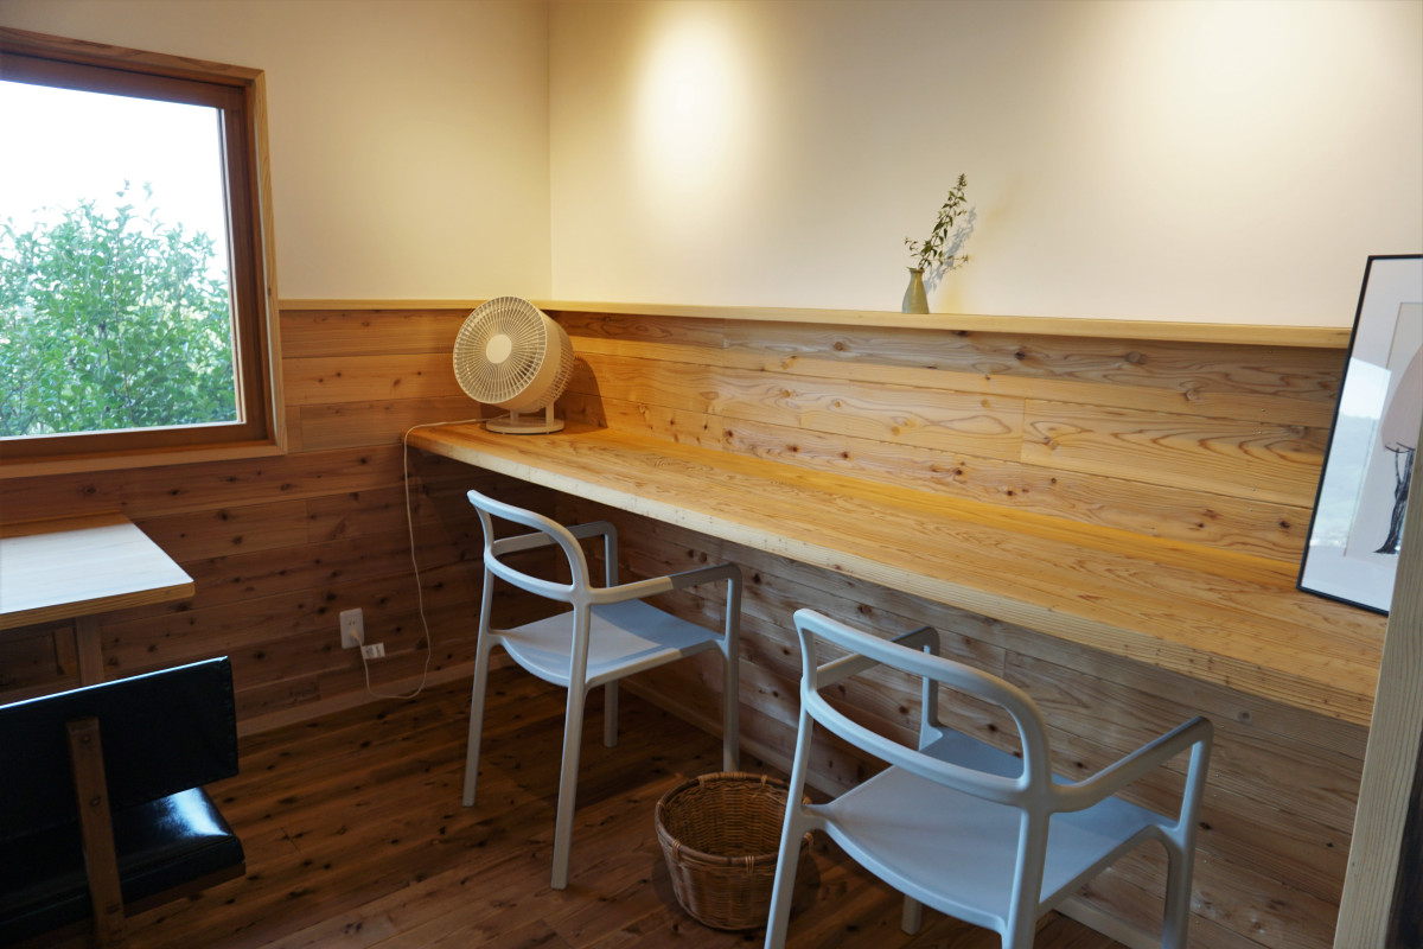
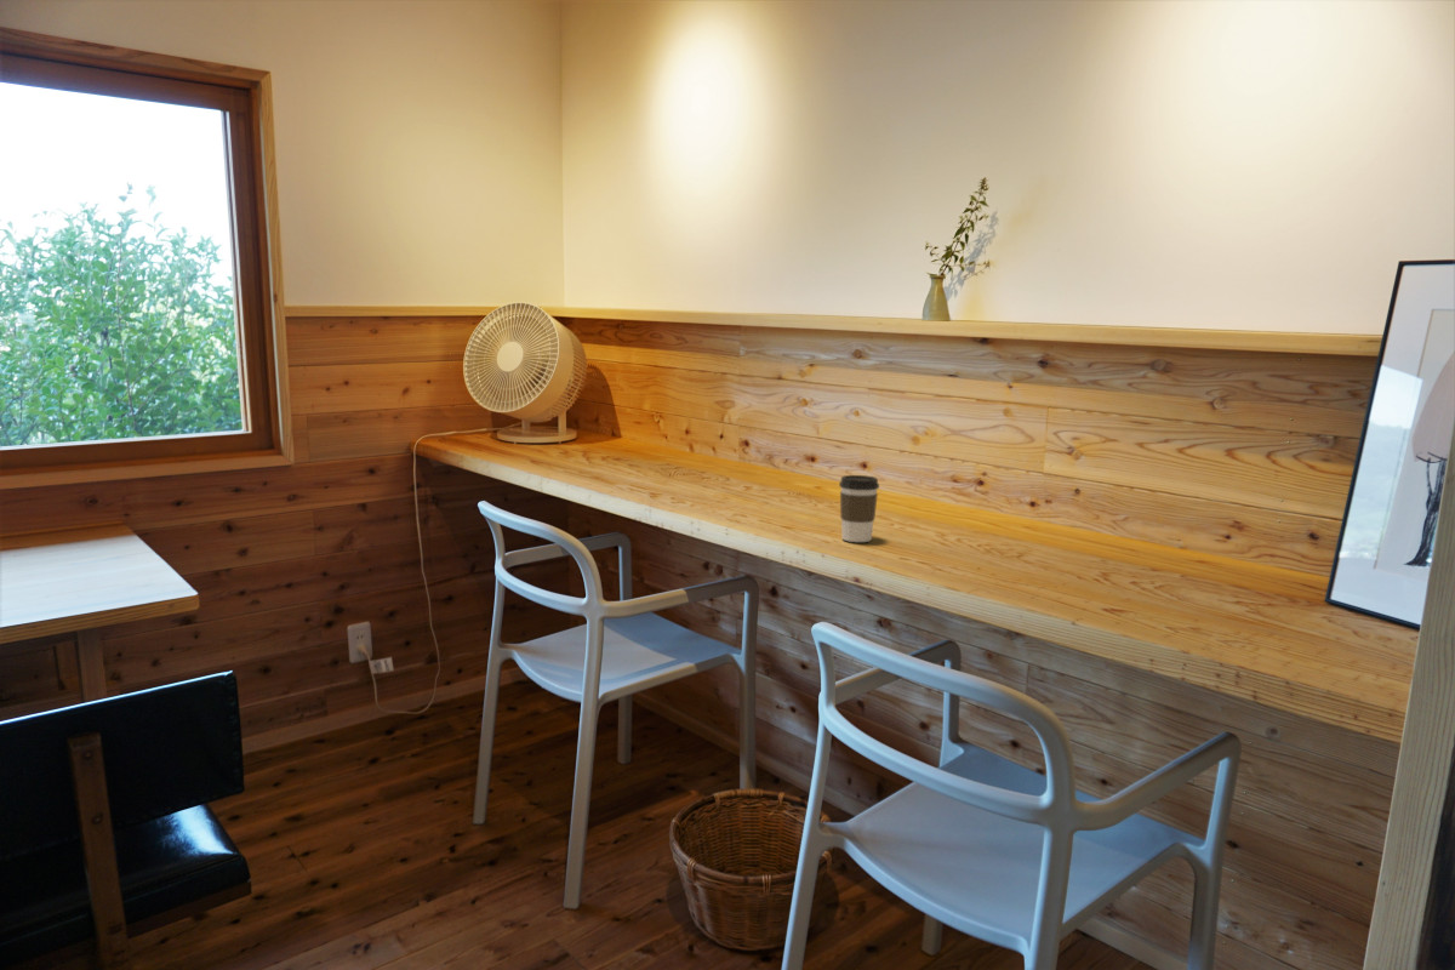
+ coffee cup [838,474,880,543]
